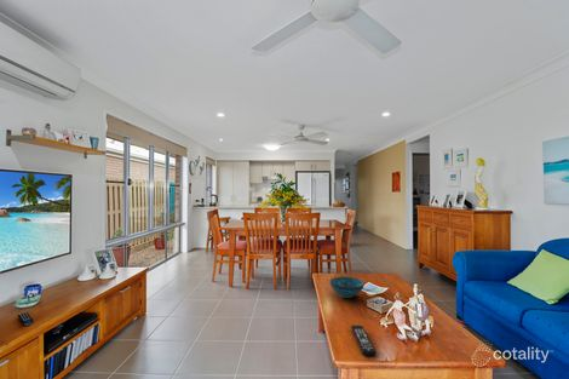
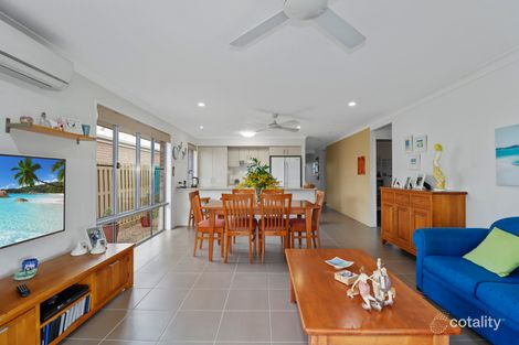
- decorative bowl [328,276,366,299]
- remote control [350,325,378,357]
